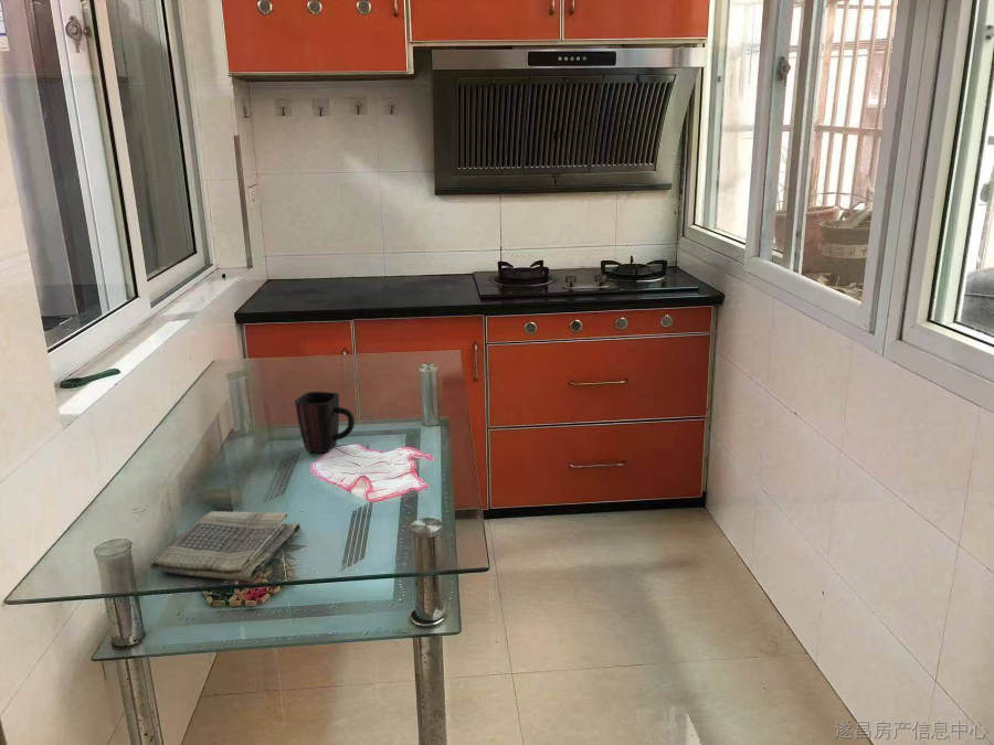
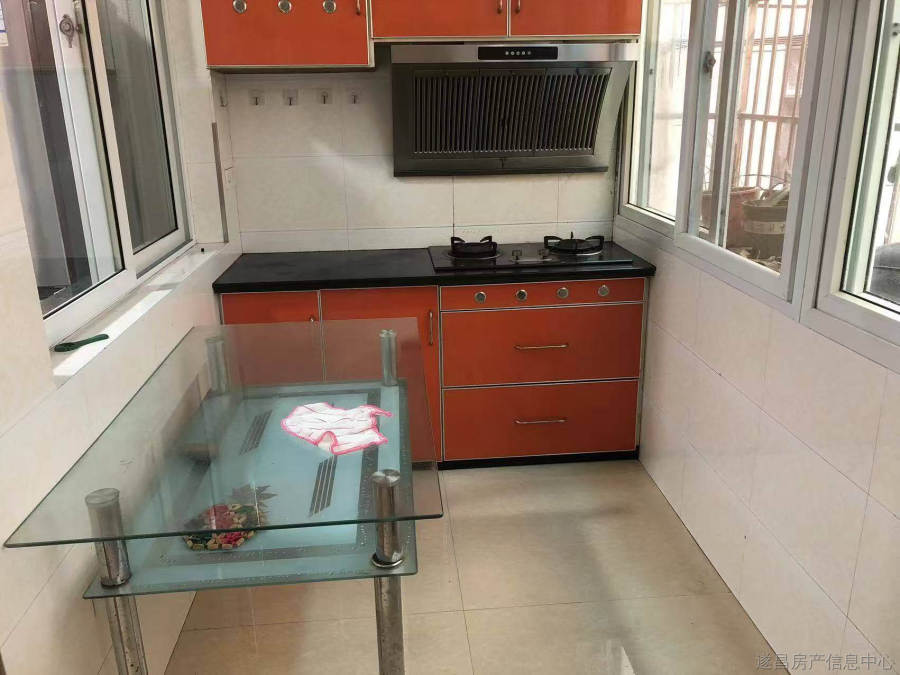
- dish towel [149,510,302,583]
- mug [294,391,356,454]
